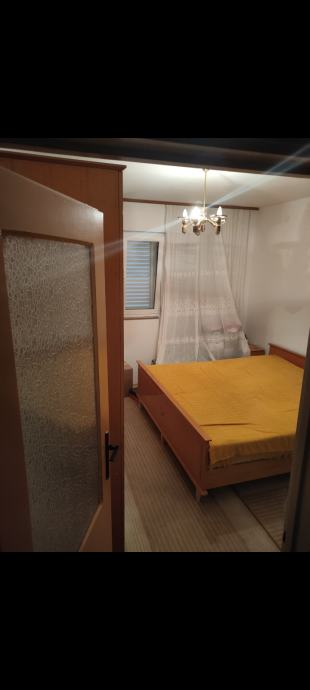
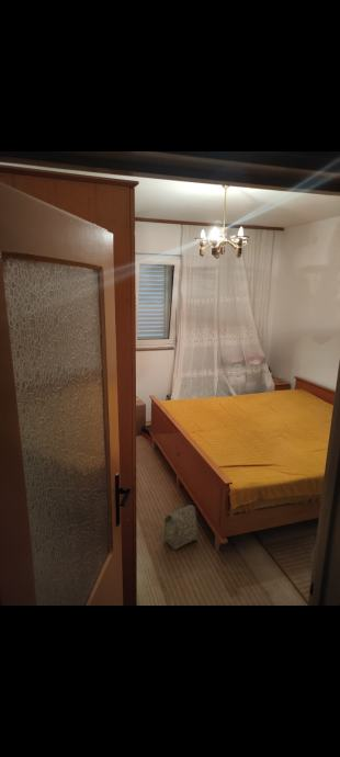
+ bag [163,504,199,551]
